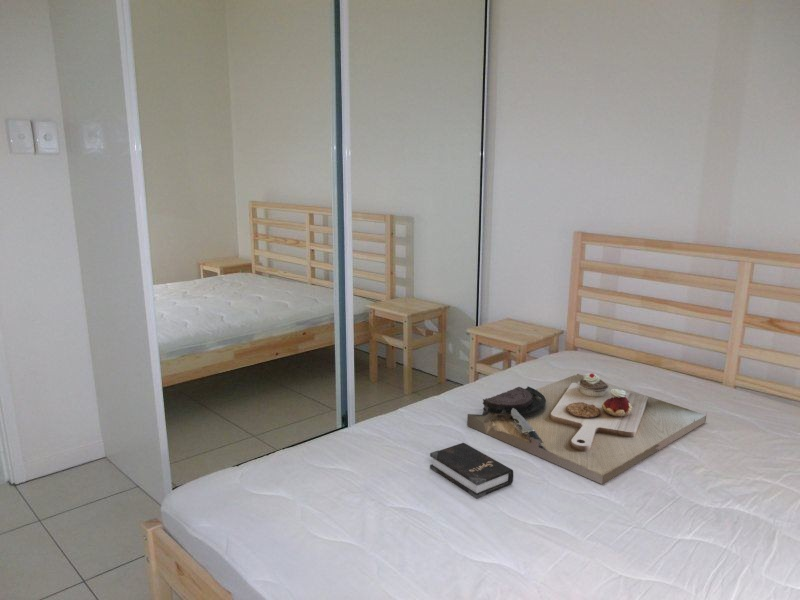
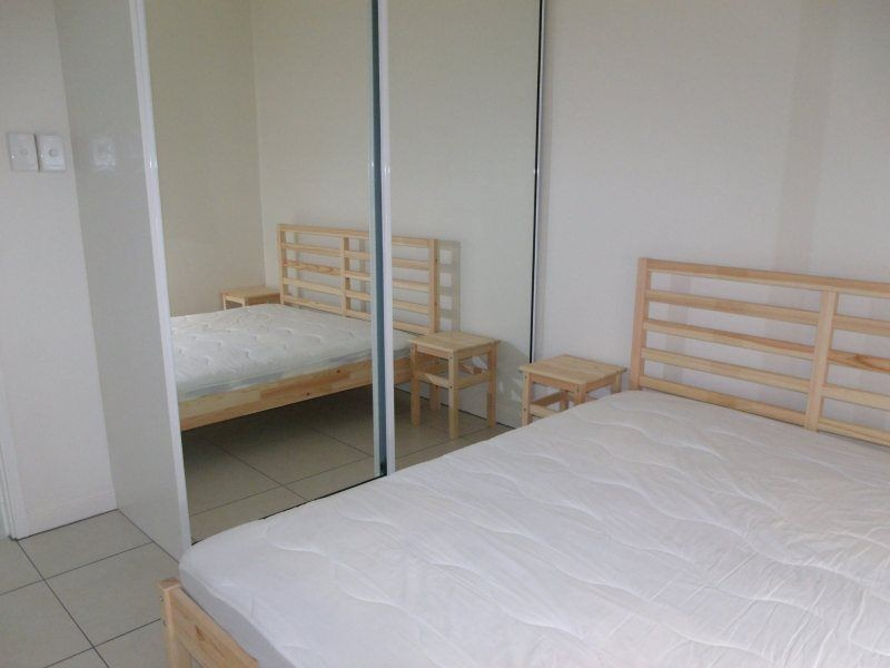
- decorative tray [466,373,708,485]
- hardback book [429,442,514,500]
